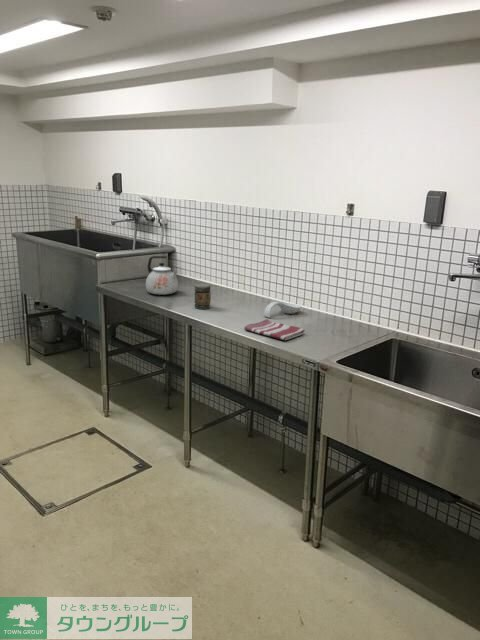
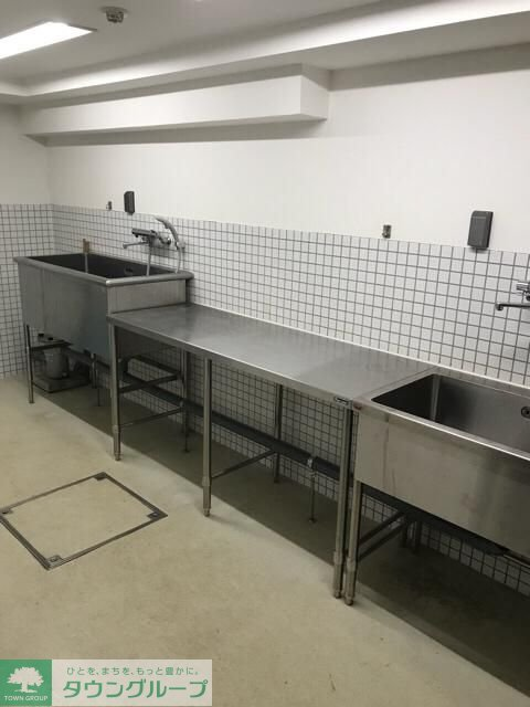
- jar [194,283,212,310]
- spoon rest [262,301,303,319]
- kettle [145,255,179,296]
- dish towel [243,318,306,341]
